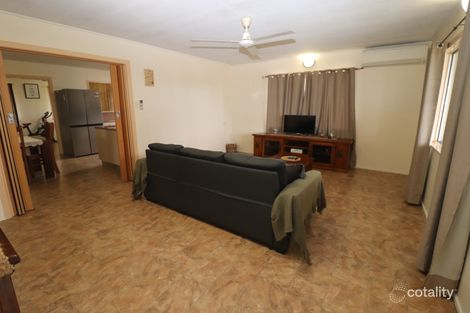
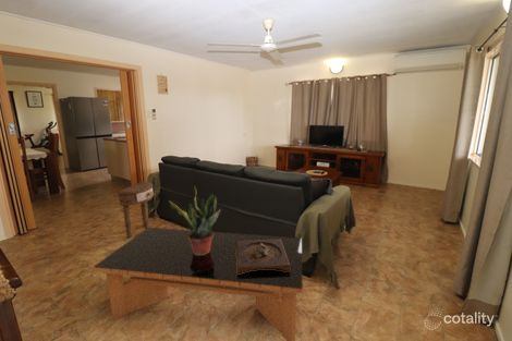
+ potted plant [168,185,222,255]
+ wooden tray [236,239,291,273]
+ coffee table [94,227,304,341]
+ side table [115,181,155,239]
